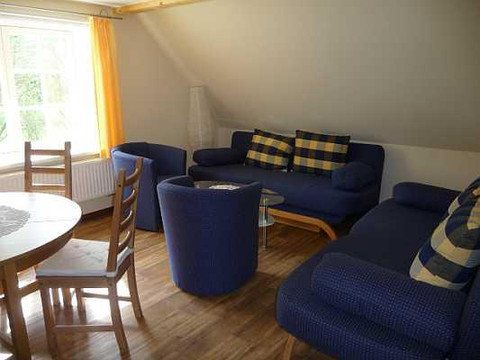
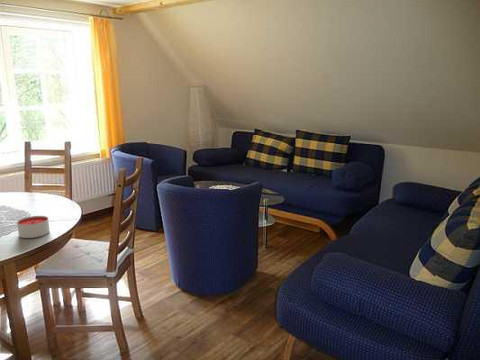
+ candle [16,215,51,239]
